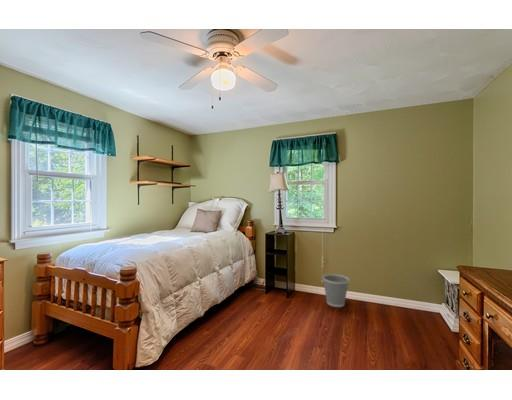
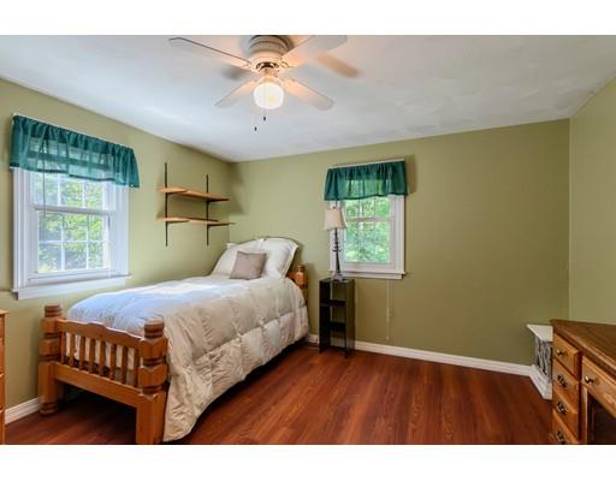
- wastebasket [321,273,350,308]
